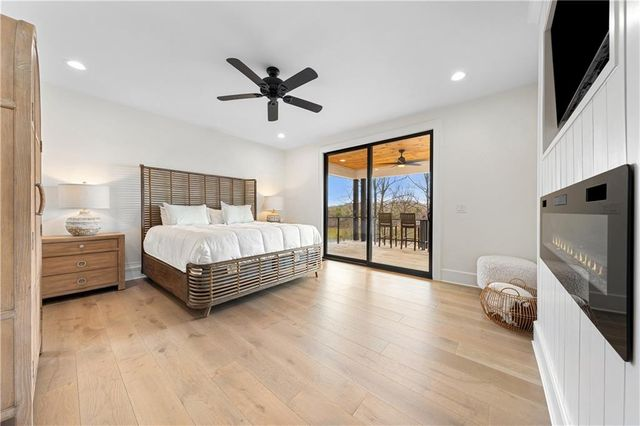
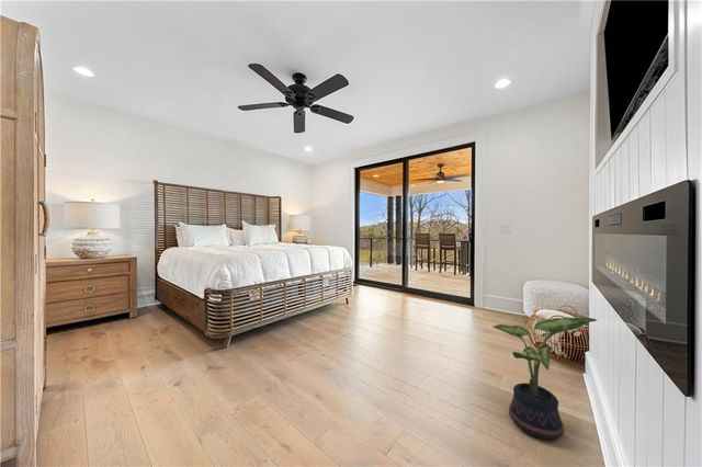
+ potted plant [491,317,598,441]
